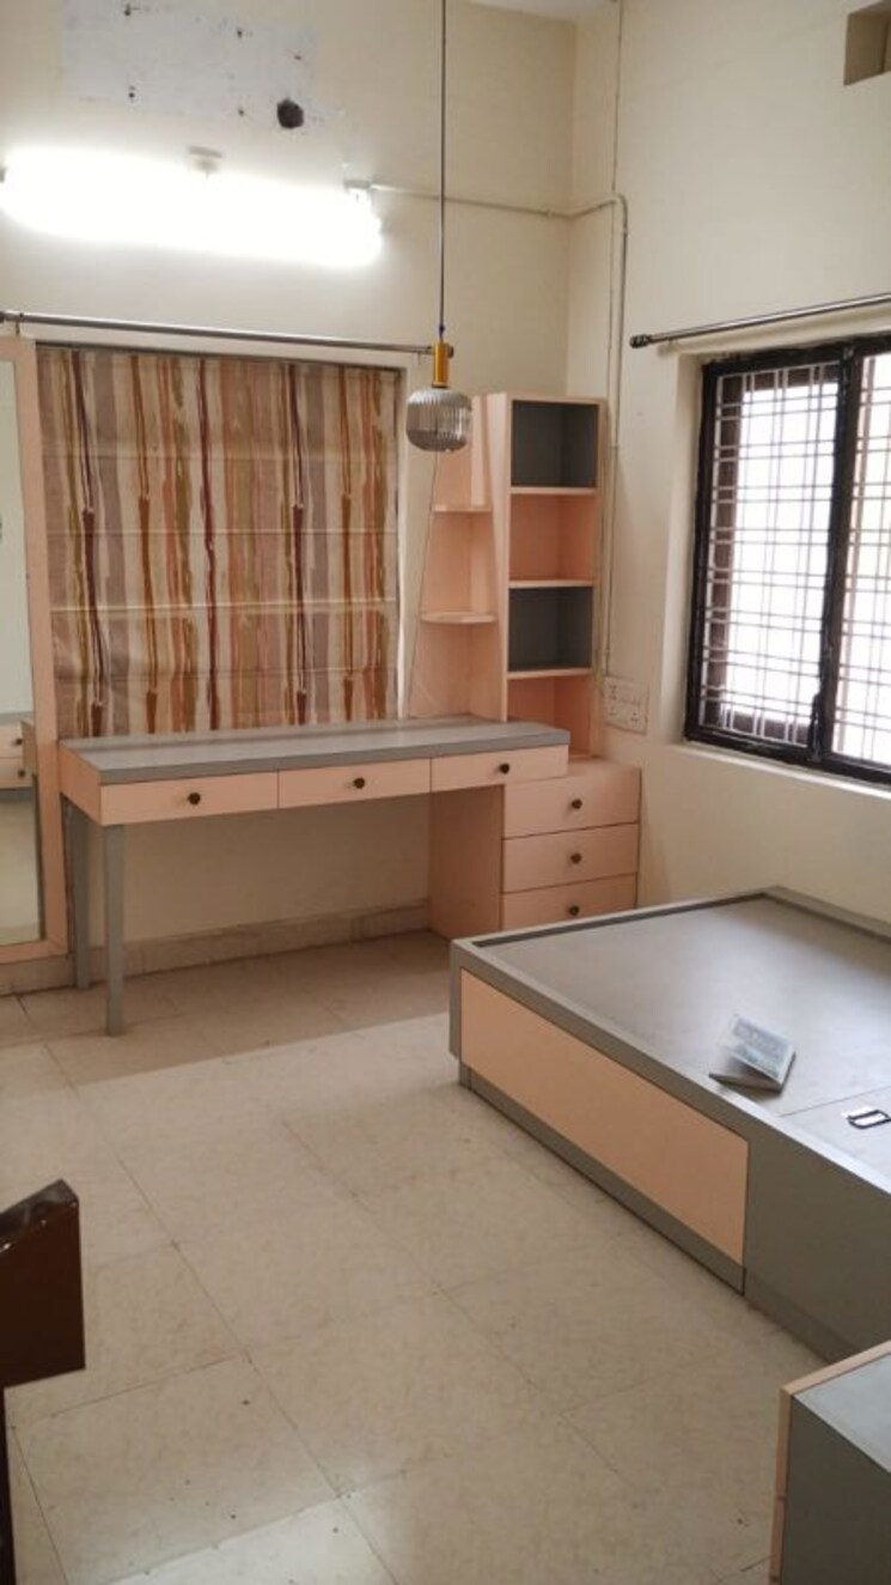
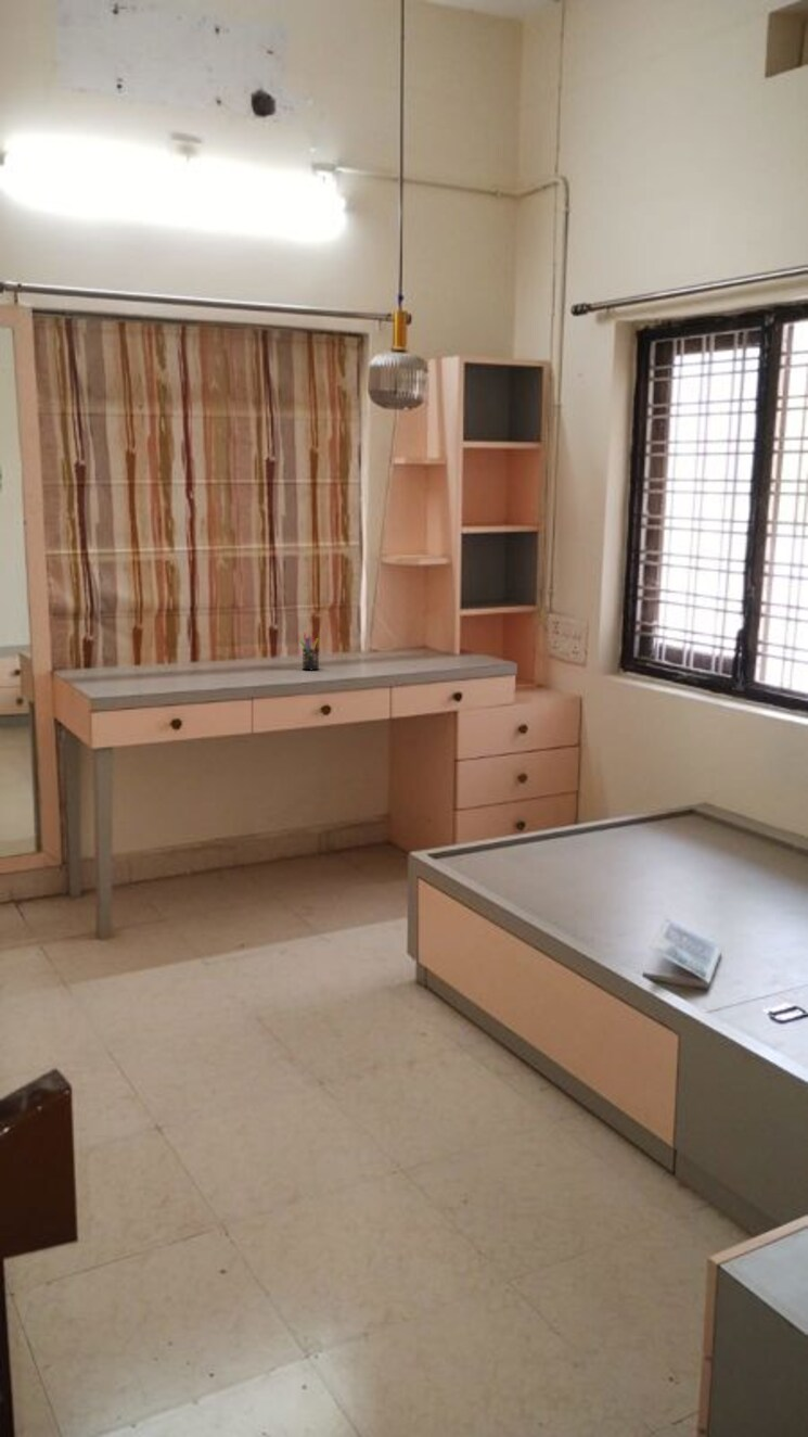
+ pen holder [299,633,320,671]
